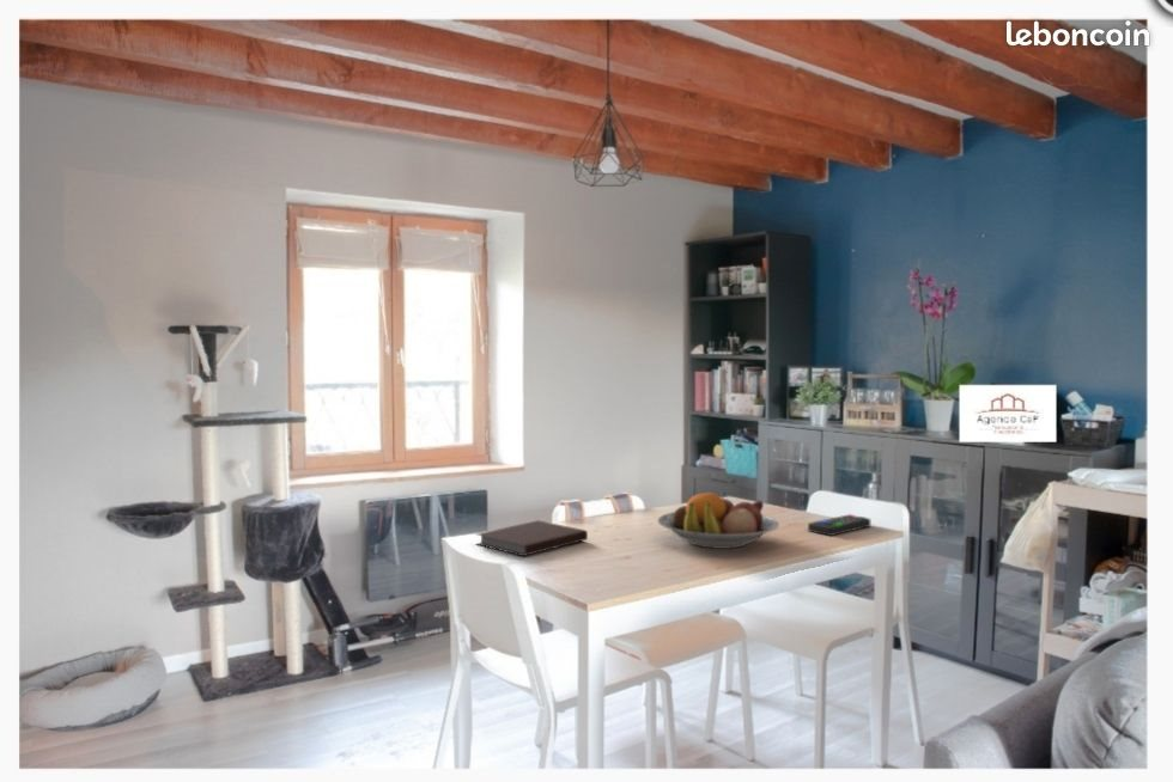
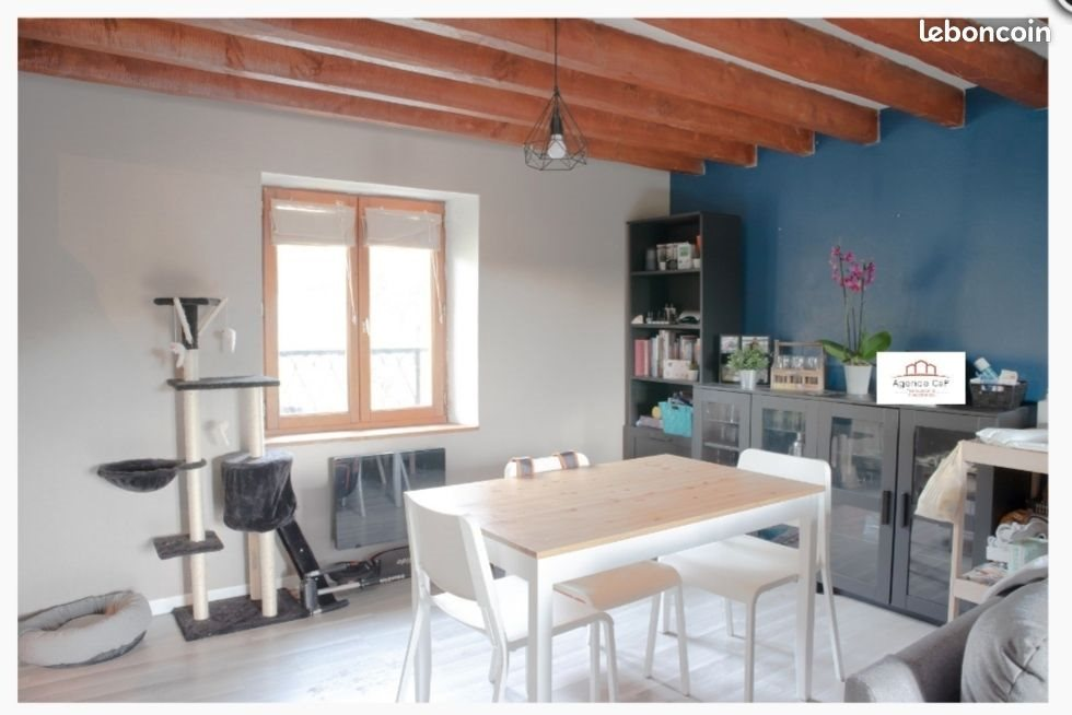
- remote control [807,513,871,537]
- notebook [475,519,589,557]
- fruit bowl [657,491,780,550]
